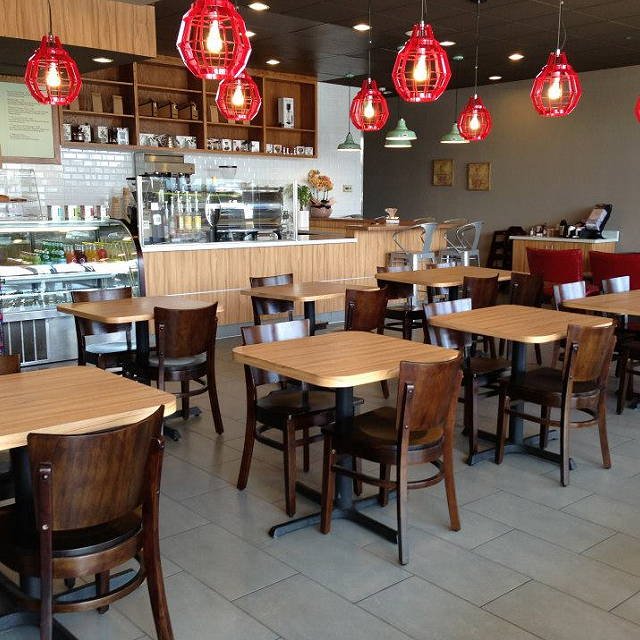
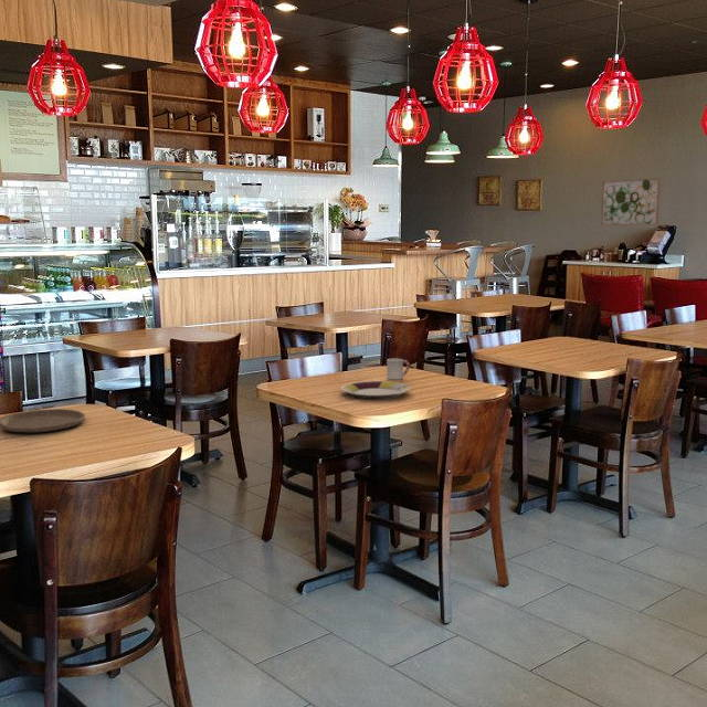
+ wall art [600,177,662,226]
+ plate [340,380,412,400]
+ cup [386,357,411,380]
+ plate [0,408,86,433]
